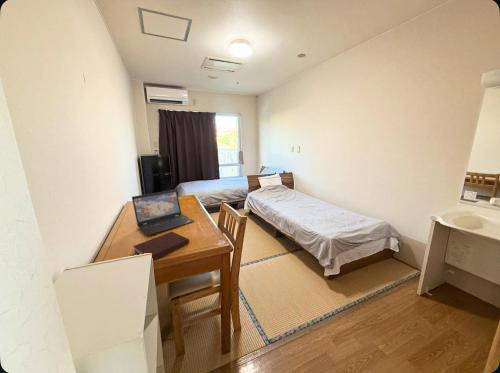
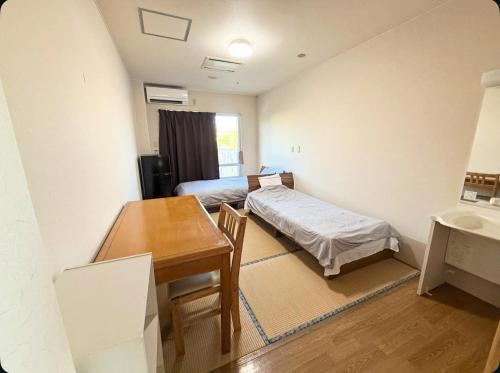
- laptop [131,189,195,237]
- notebook [132,231,190,261]
